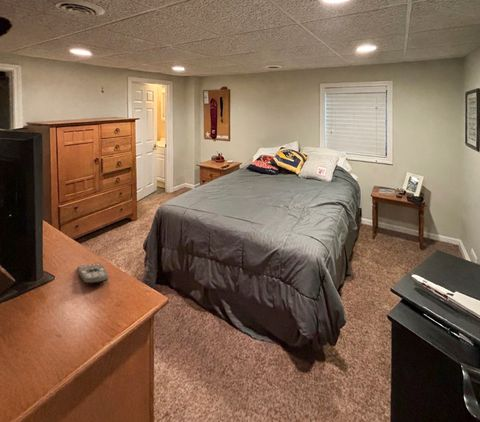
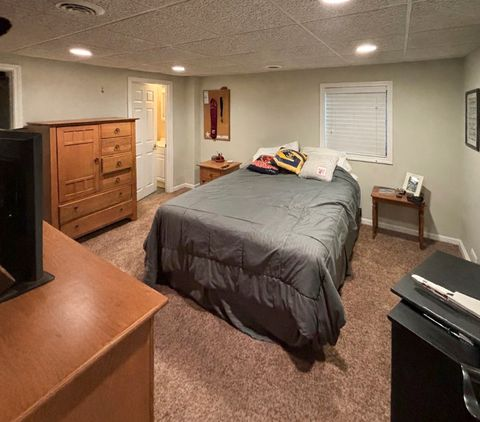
- remote control [76,262,109,285]
